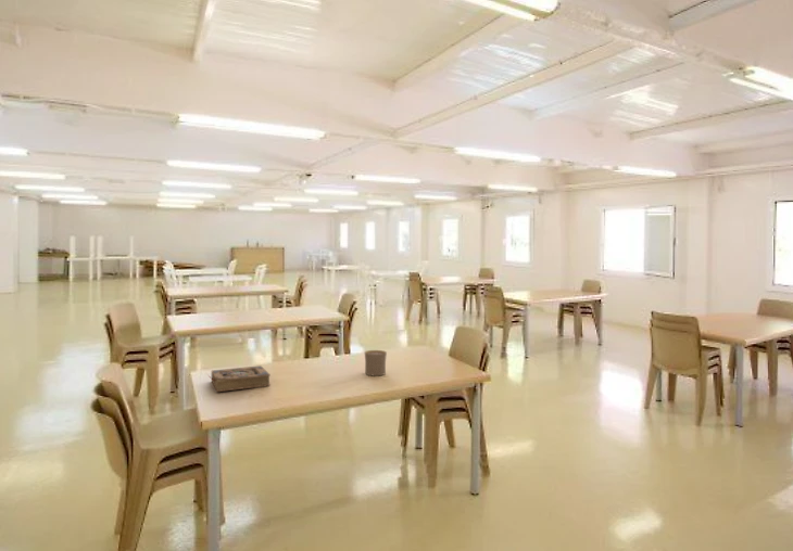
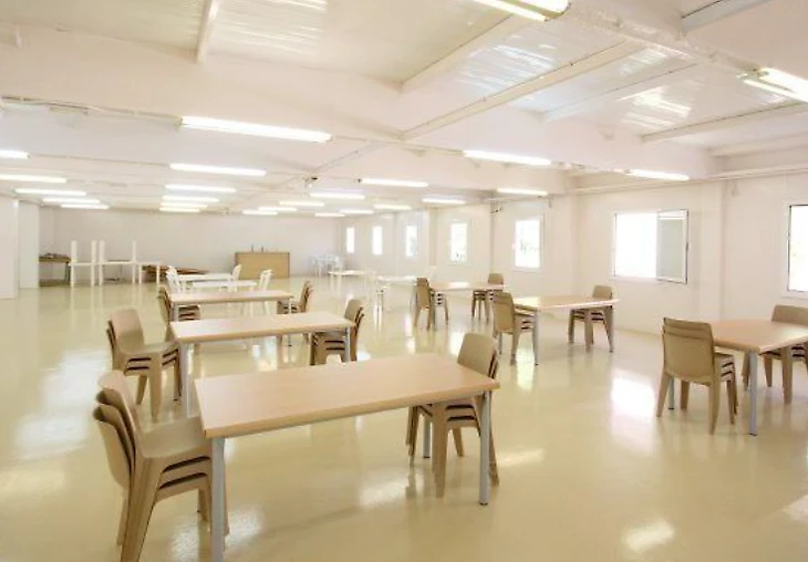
- book [205,364,272,393]
- cup [364,349,388,376]
